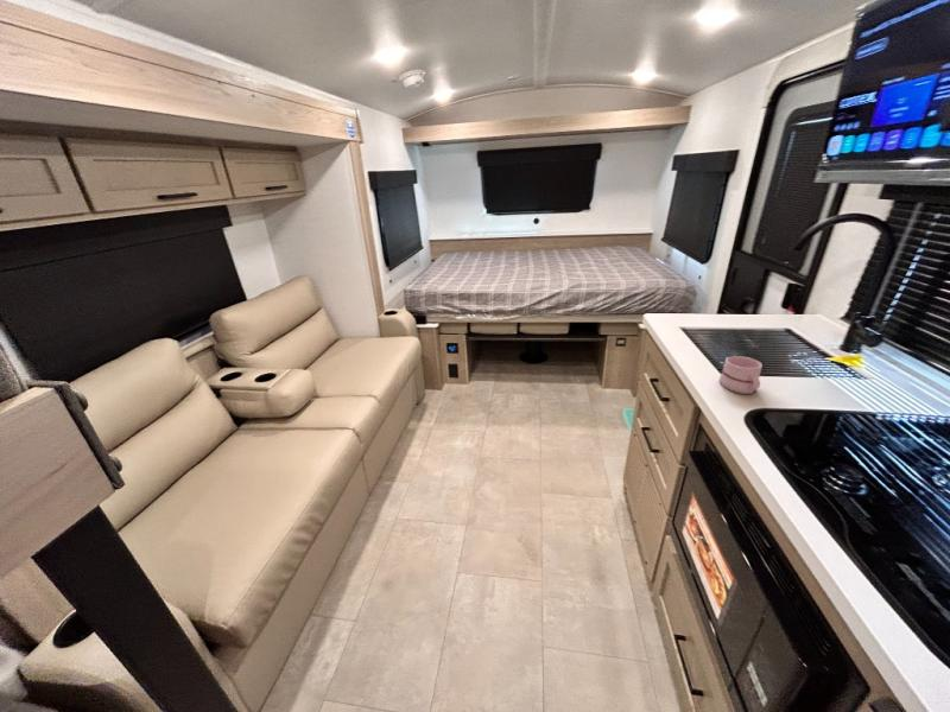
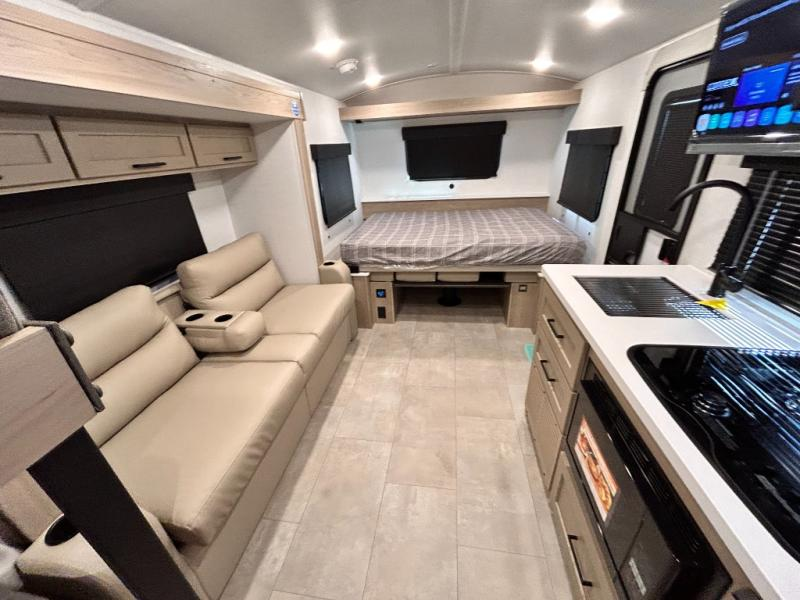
- mug [718,356,764,395]
